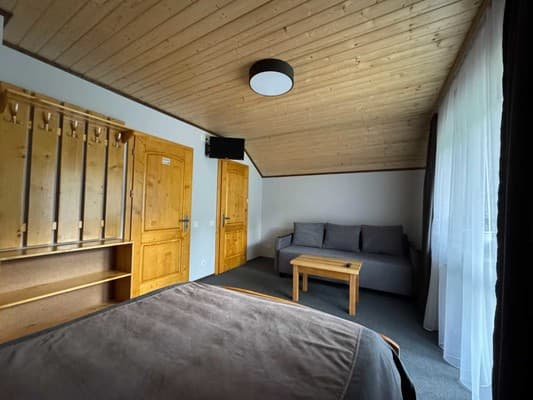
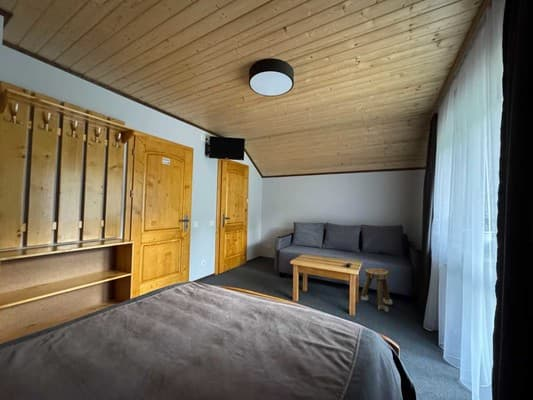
+ stool [360,267,393,313]
